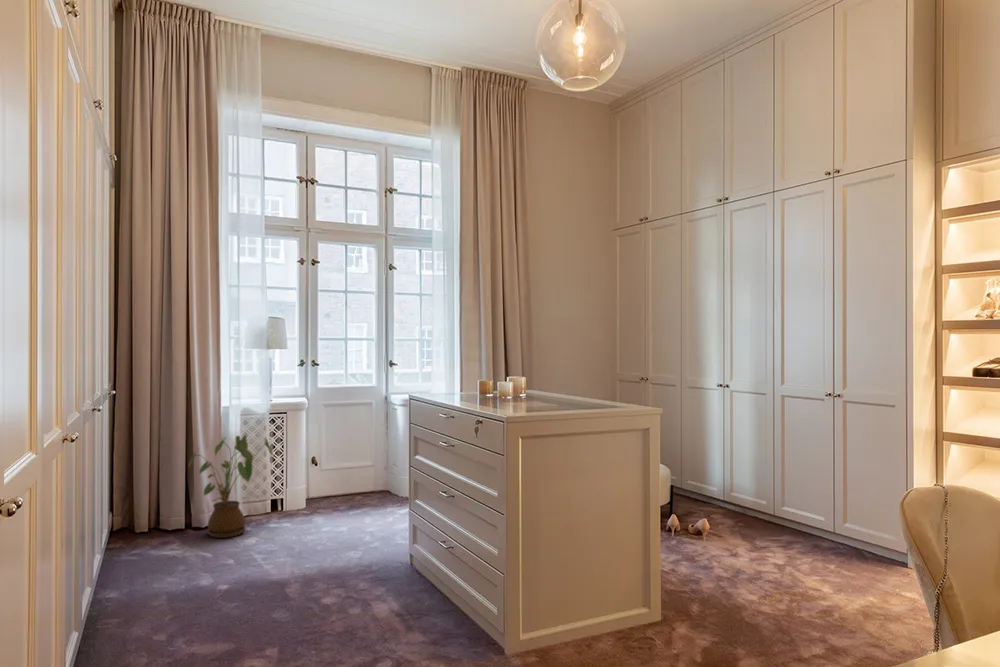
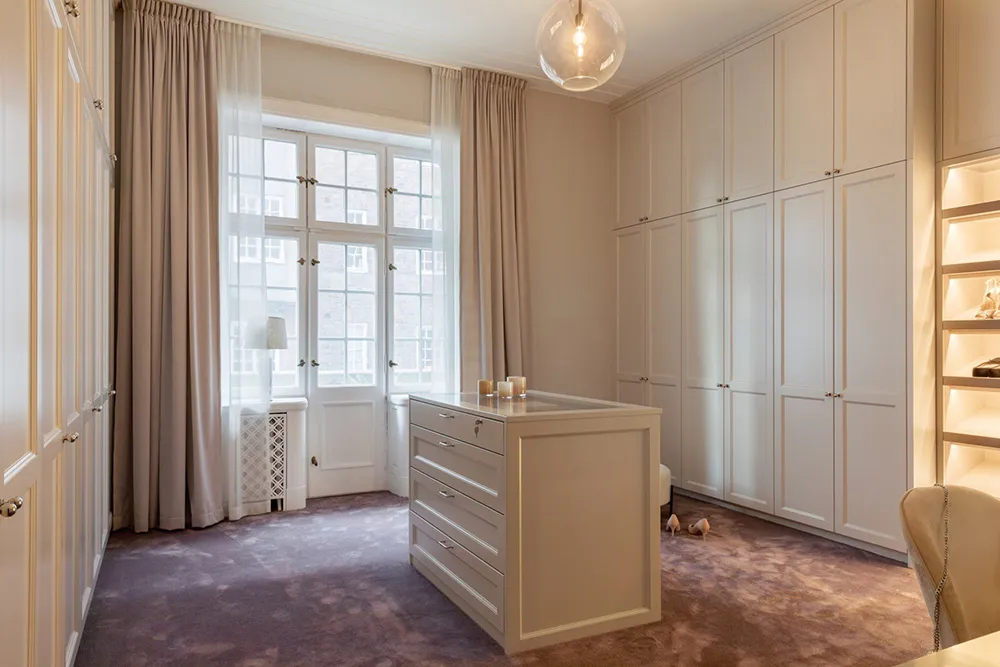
- house plant [188,434,275,539]
